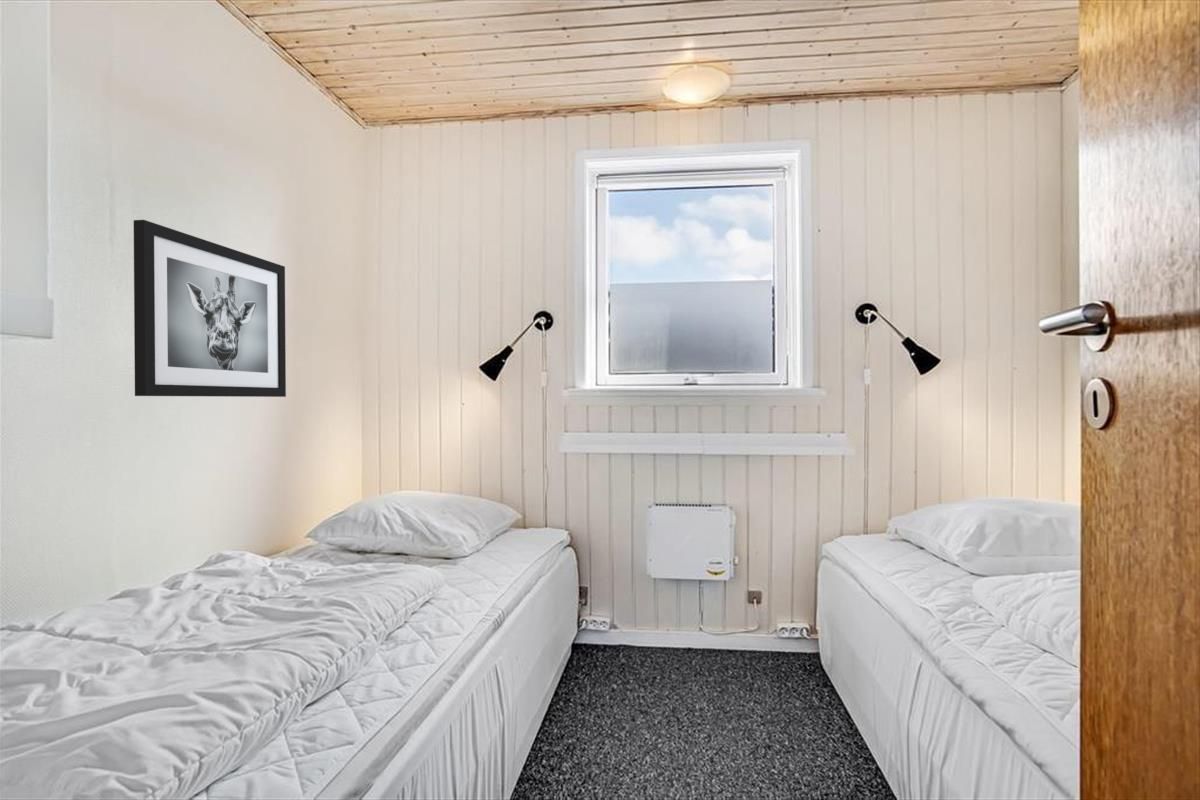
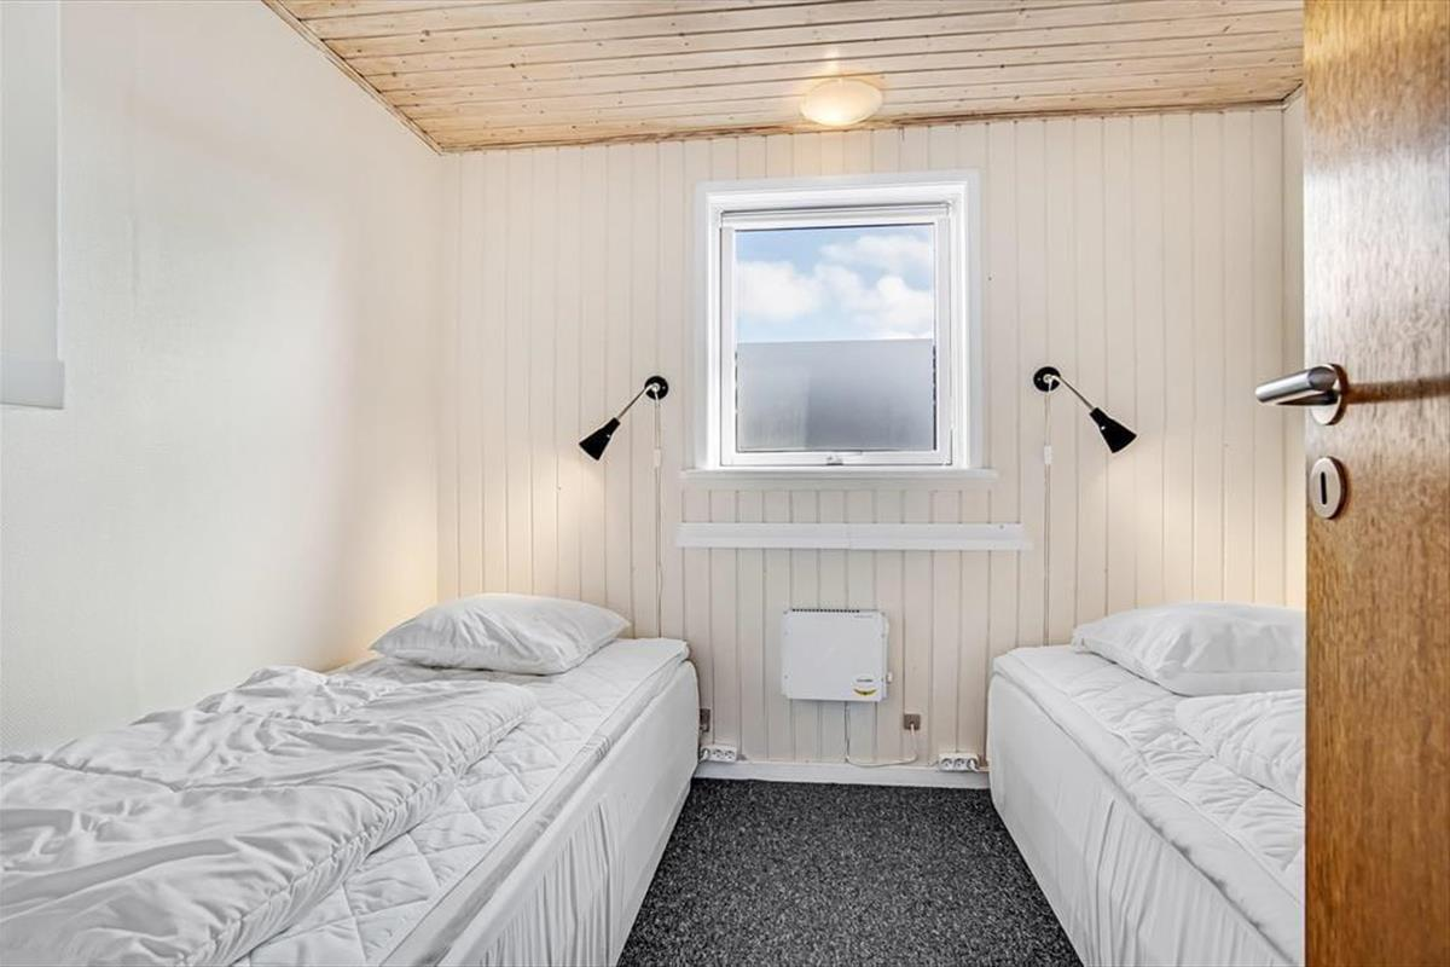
- wall art [133,219,287,398]
